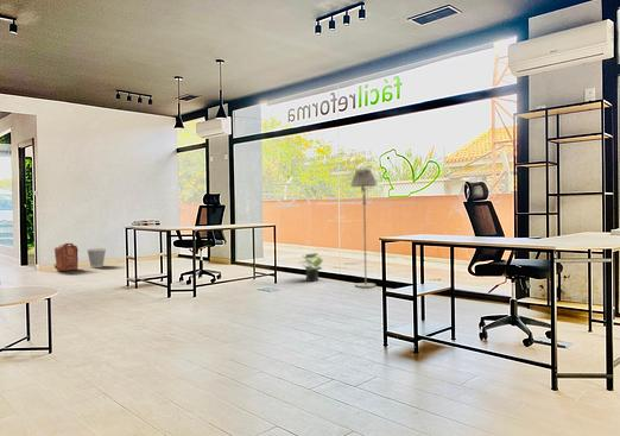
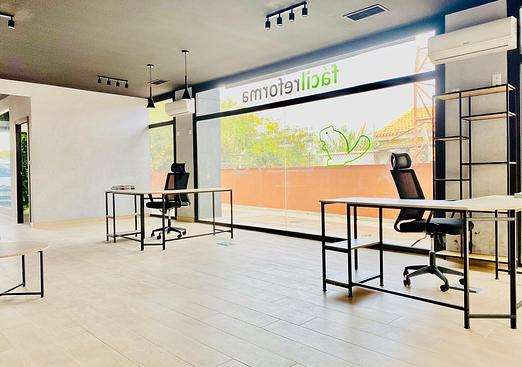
- backpack [52,242,80,272]
- floor lamp [350,168,379,289]
- wastebasket [86,247,107,268]
- potted plant [298,252,324,283]
